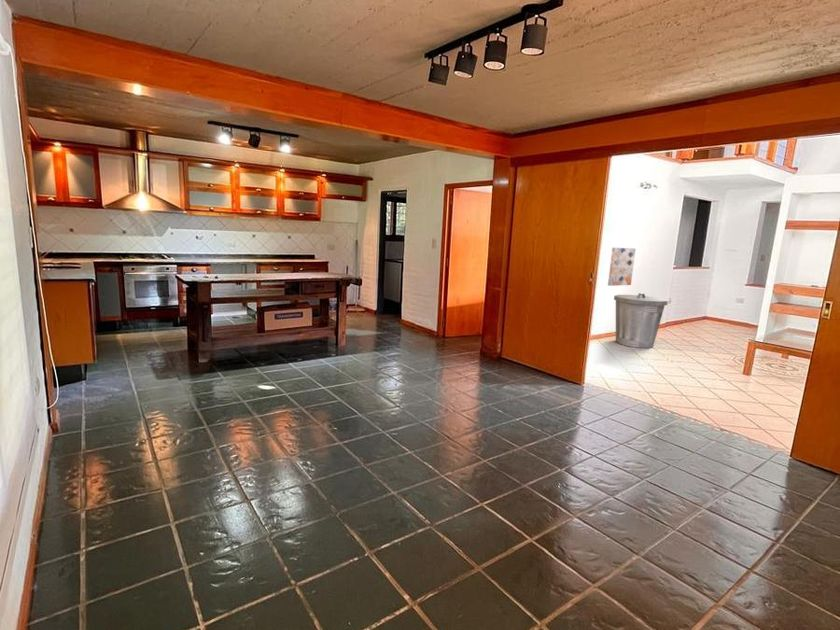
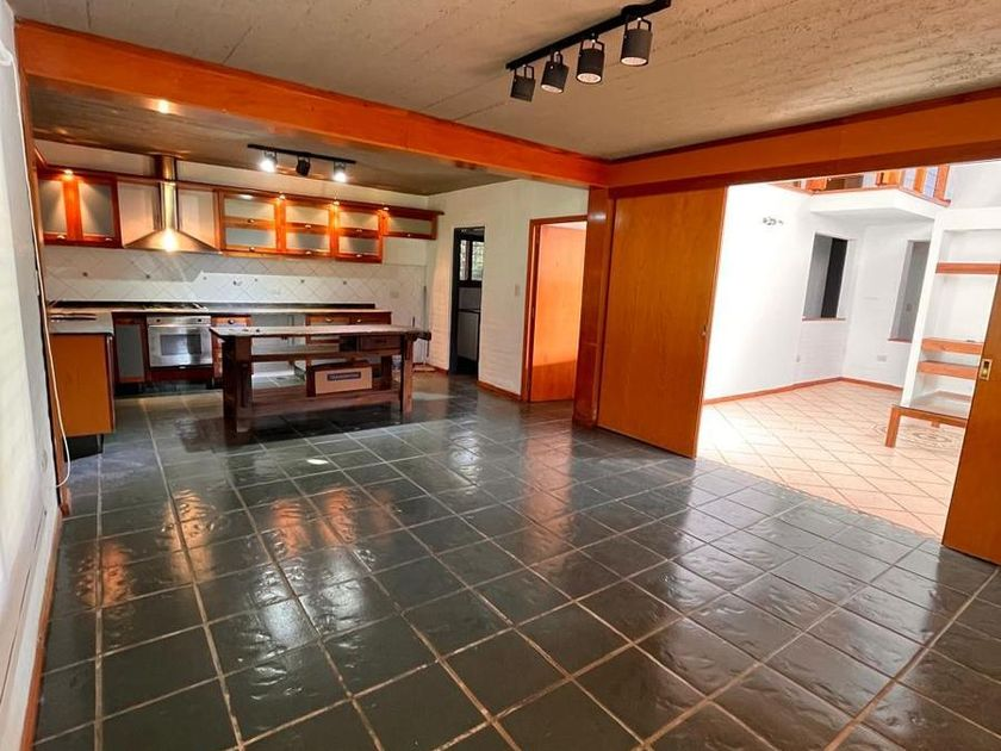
- wall art [607,247,637,287]
- trash can [613,292,669,349]
